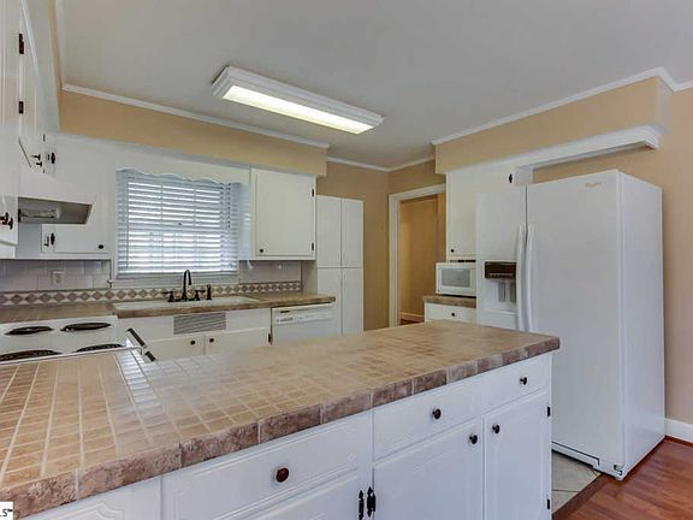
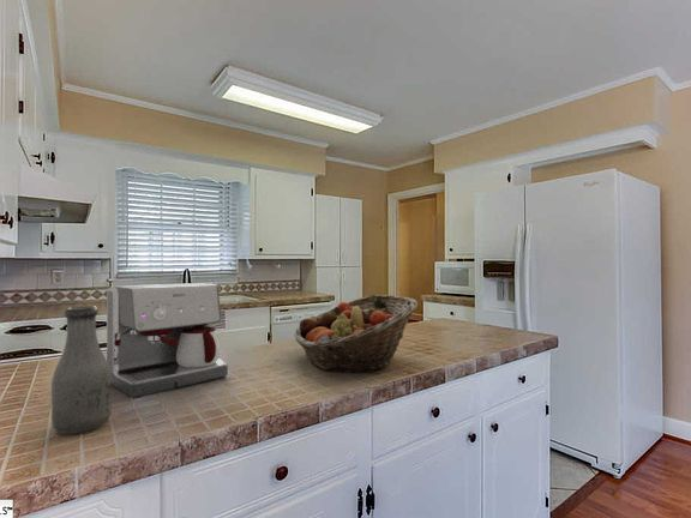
+ fruit basket [293,294,419,374]
+ bottle [50,305,112,435]
+ coffee maker [106,282,229,398]
